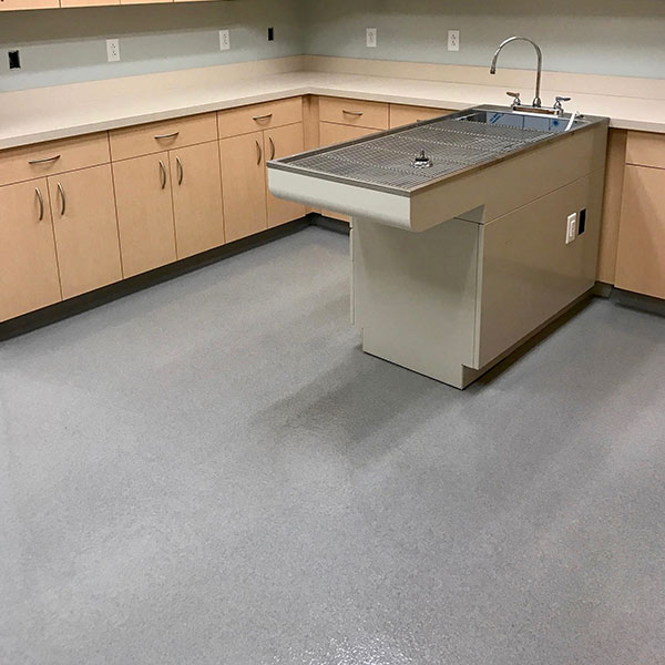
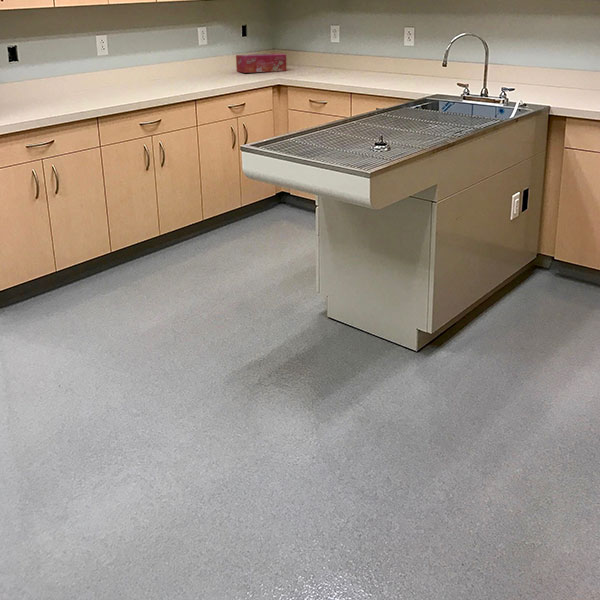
+ tissue box [235,53,287,74]
